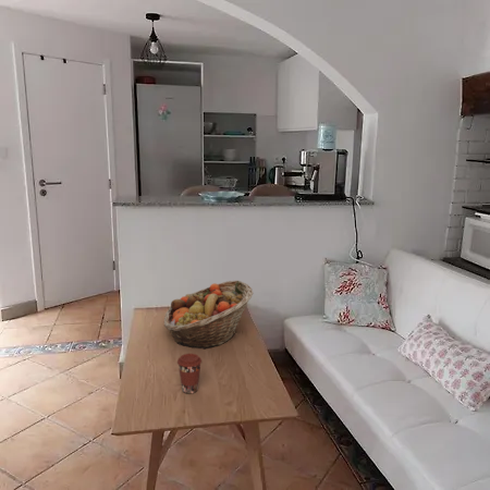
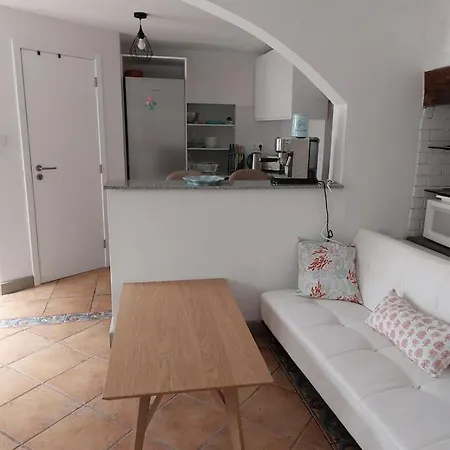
- fruit basket [163,280,254,351]
- coffee cup [176,353,203,395]
